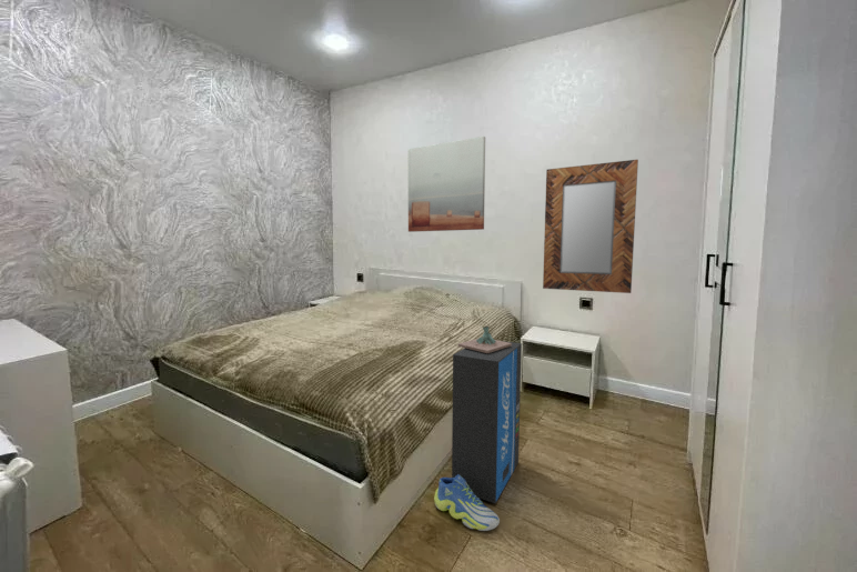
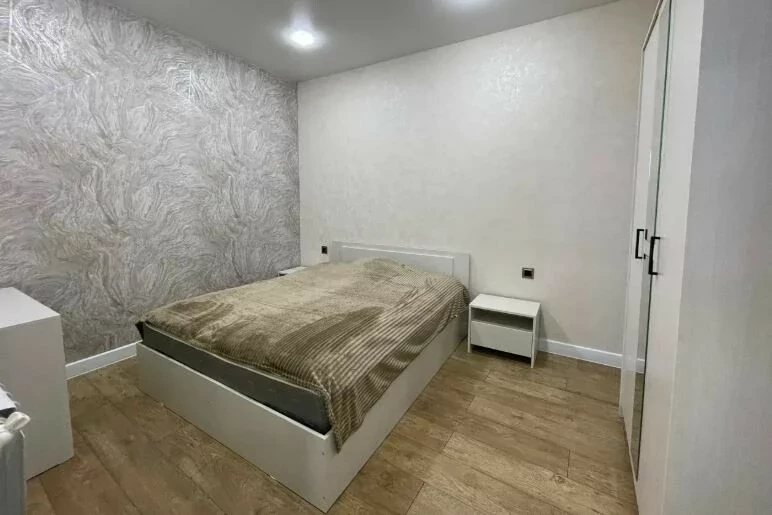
- home mirror [542,159,639,294]
- air purifier [451,340,523,504]
- sneaker [433,474,501,532]
- architectural model [457,323,512,353]
- wall art [407,136,486,233]
